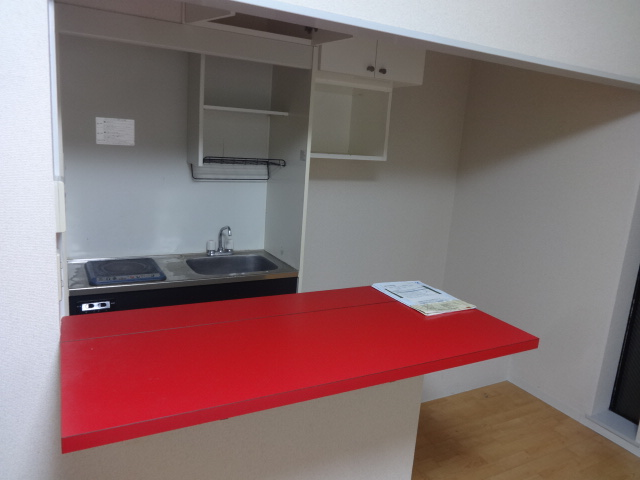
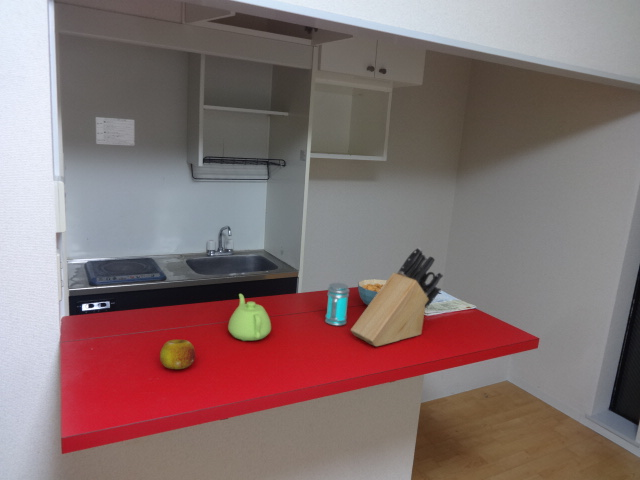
+ fruit [159,339,196,370]
+ jar [324,282,350,327]
+ teapot [227,293,272,342]
+ cereal bowl [357,278,387,306]
+ knife block [350,247,444,347]
